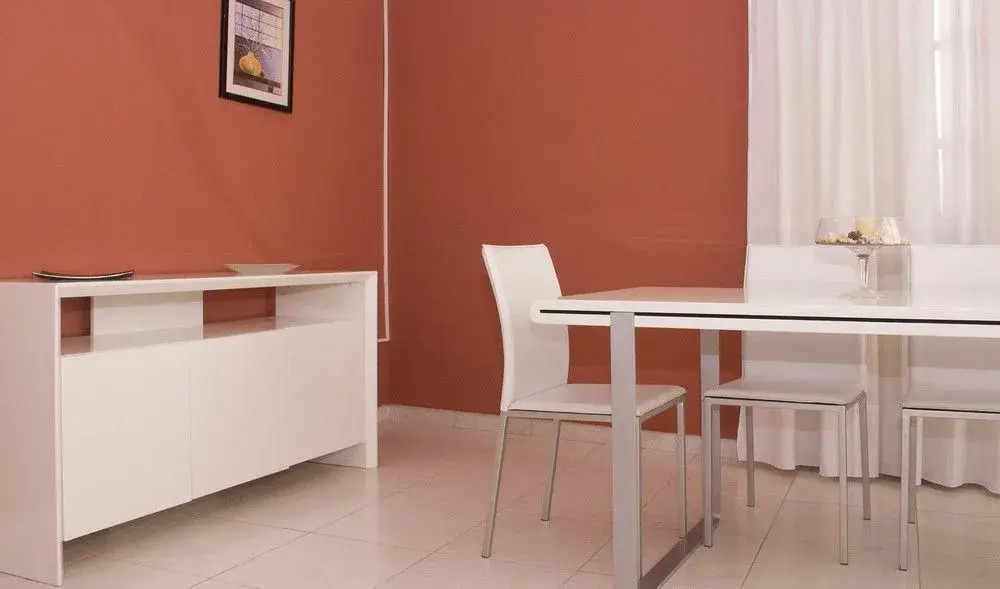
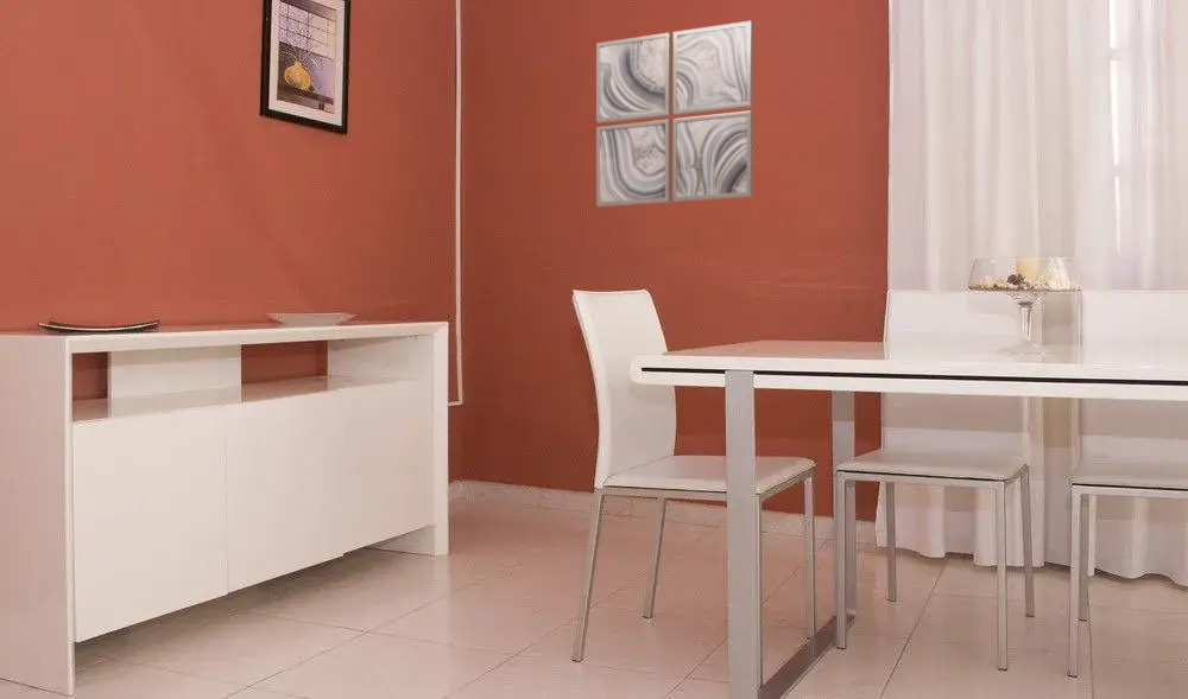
+ wall art [595,20,754,208]
